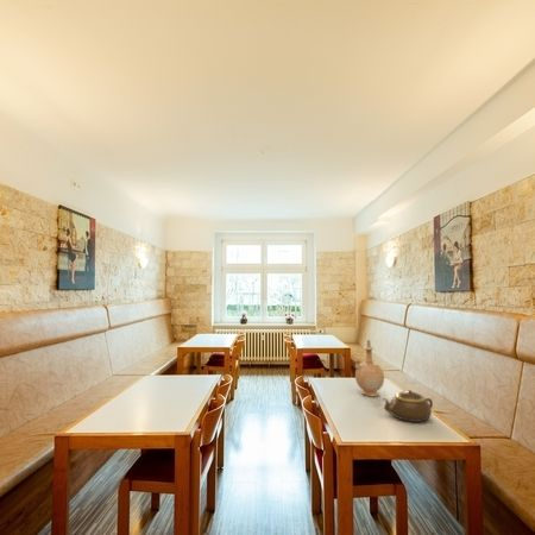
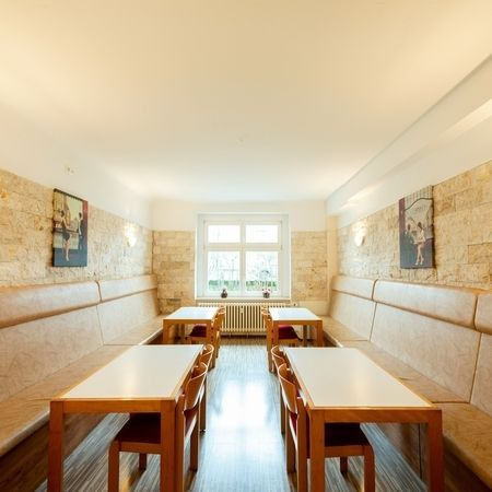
- teapot [382,389,434,423]
- vase [353,339,385,397]
